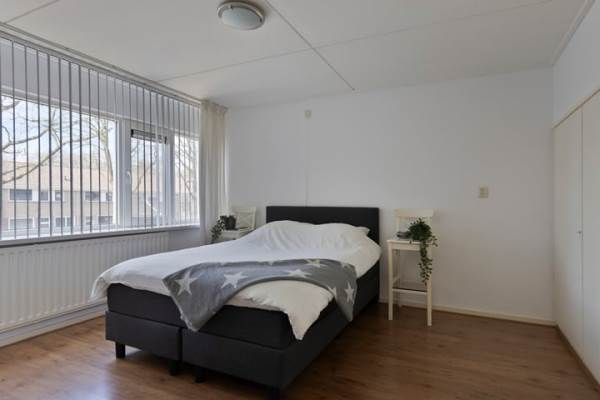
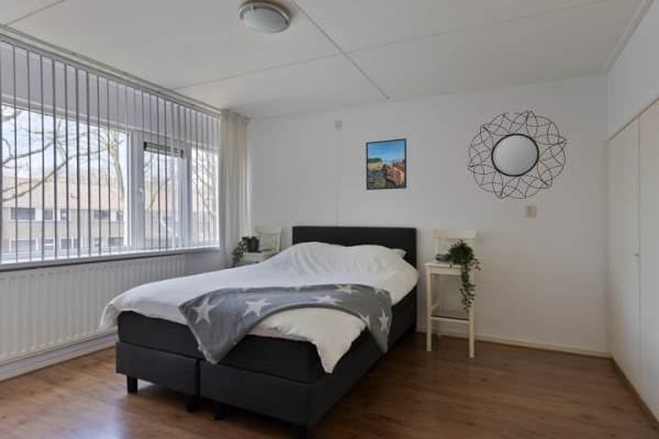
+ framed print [365,137,407,191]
+ home mirror [467,109,568,200]
